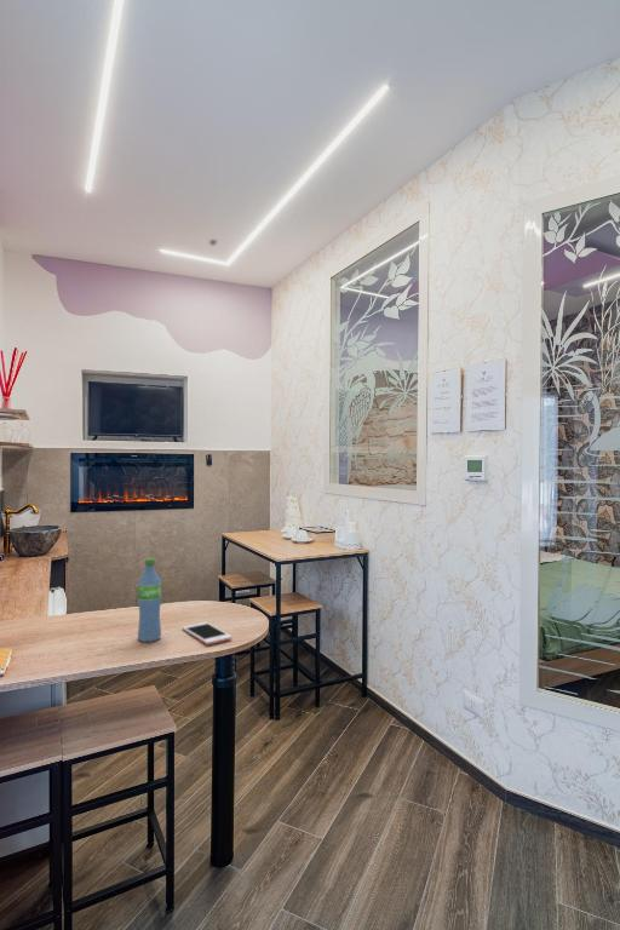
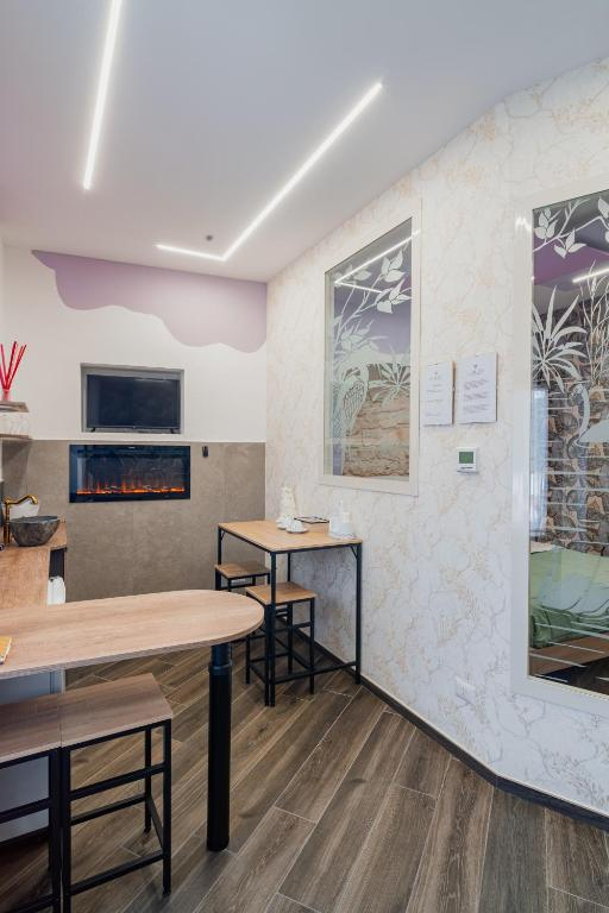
- cell phone [182,621,232,645]
- water bottle [137,557,162,643]
